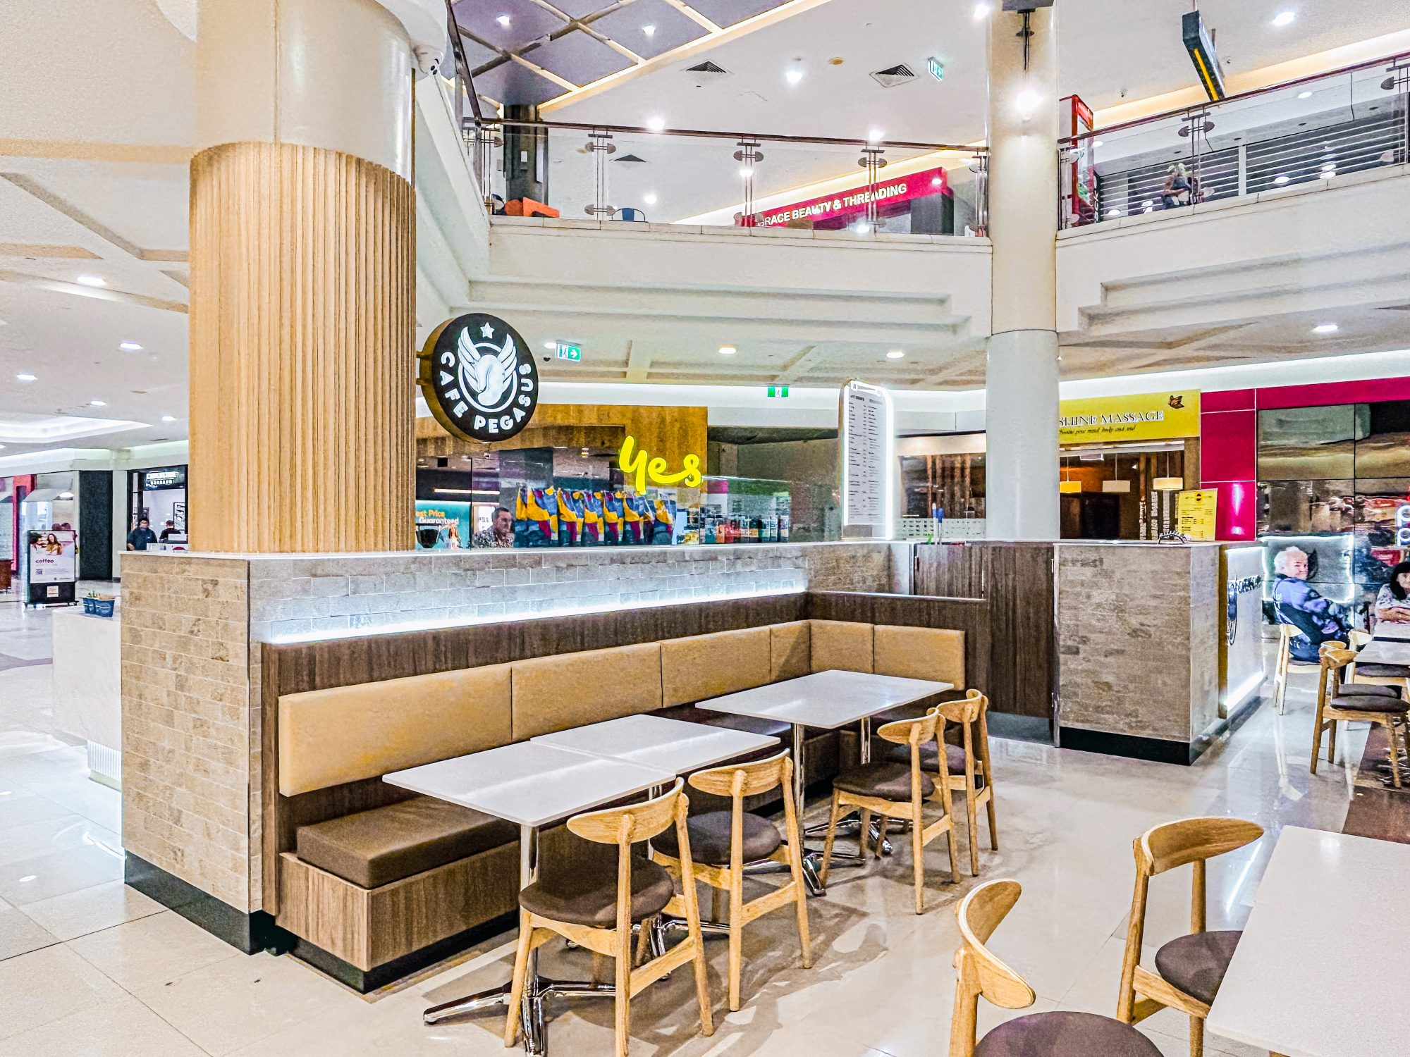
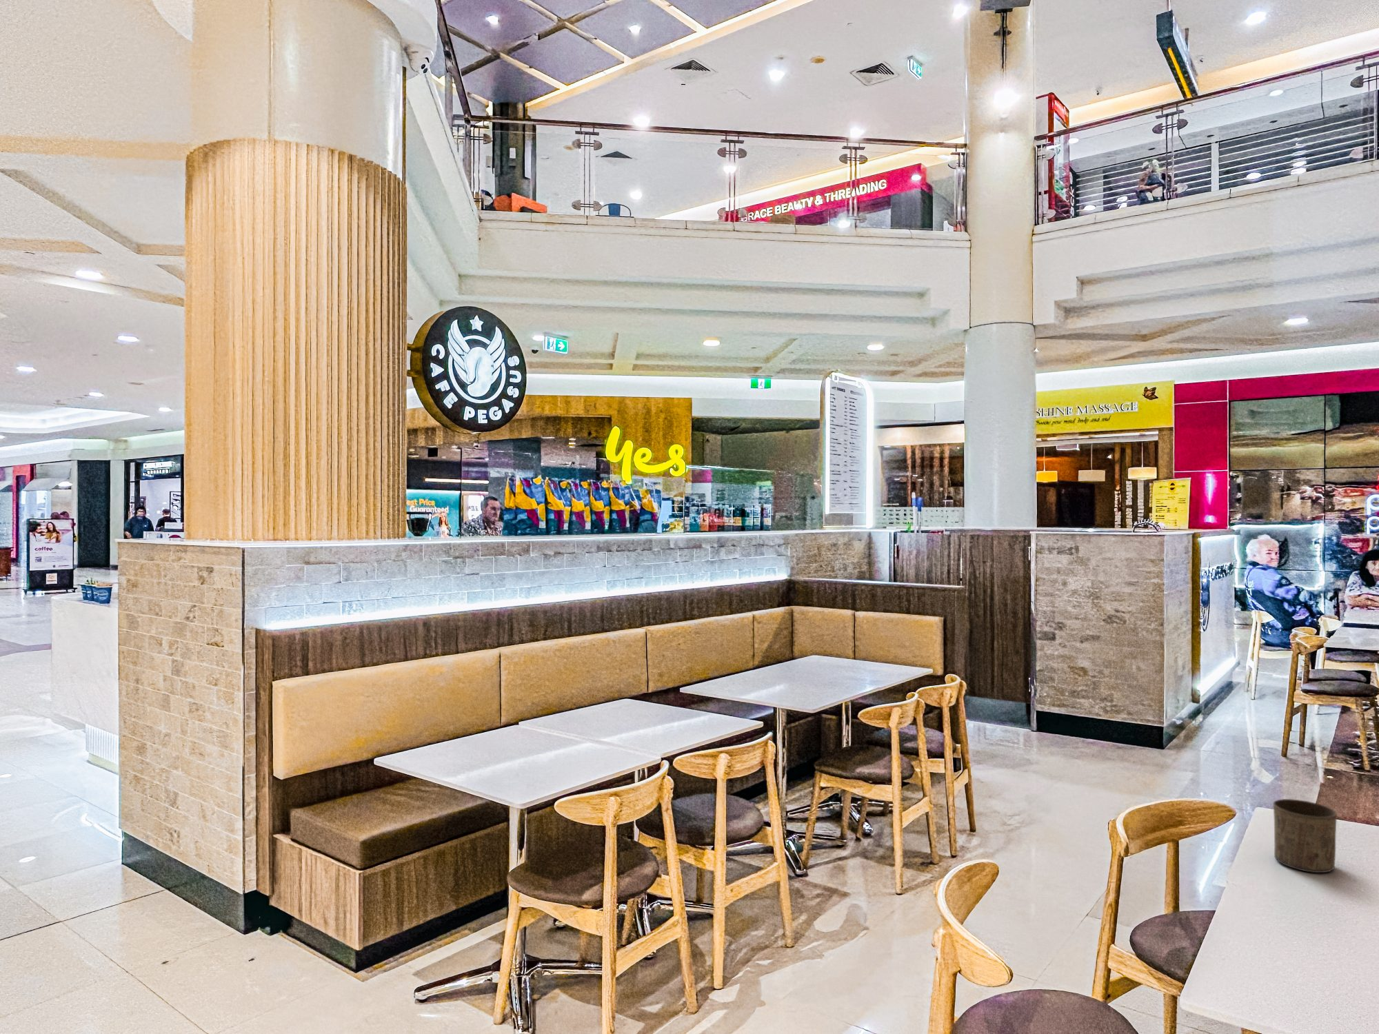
+ cup [1273,798,1338,873]
